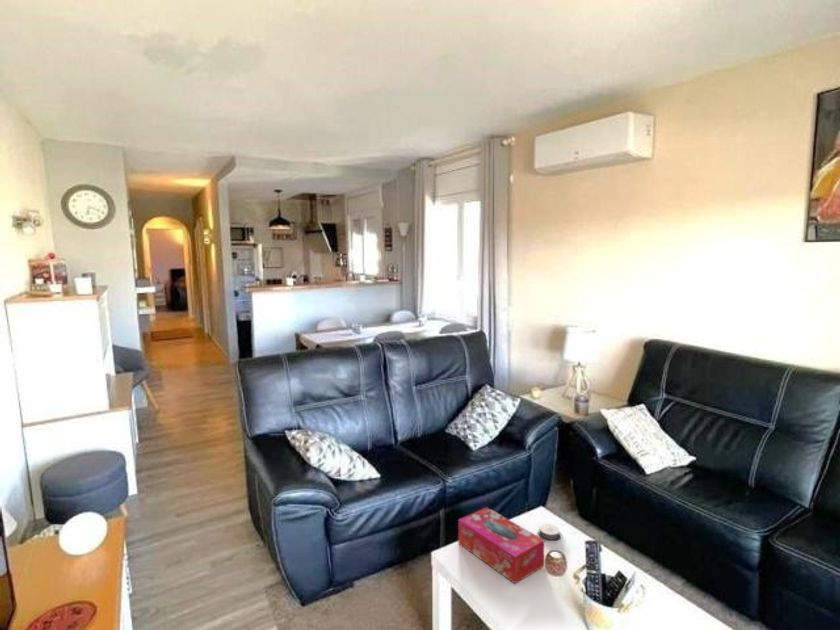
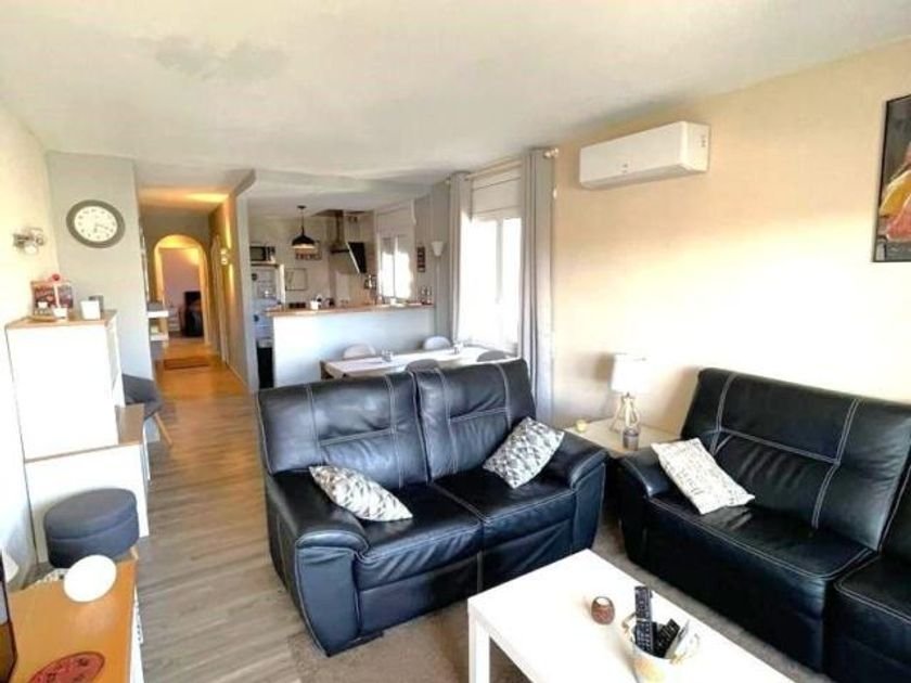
- architectural model [536,523,564,544]
- tissue box [457,506,545,584]
